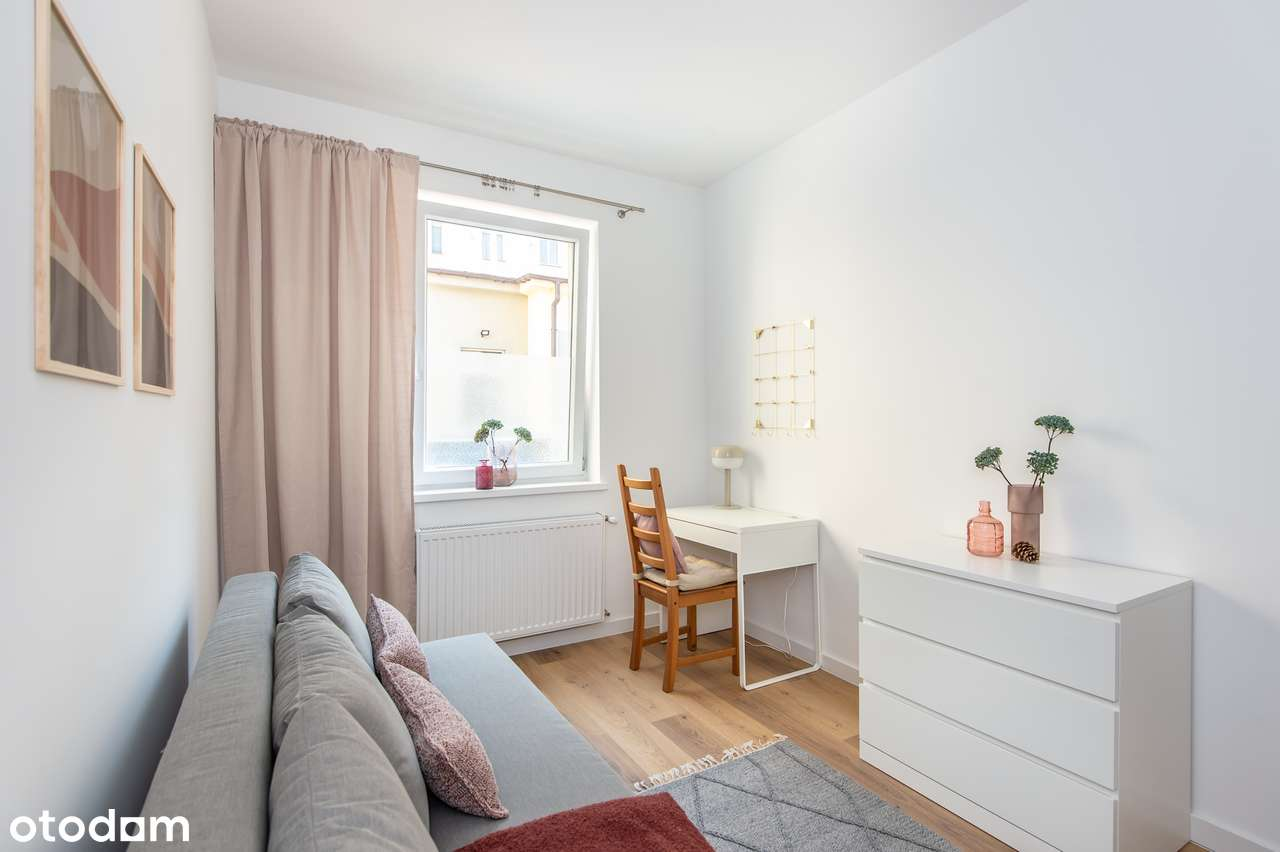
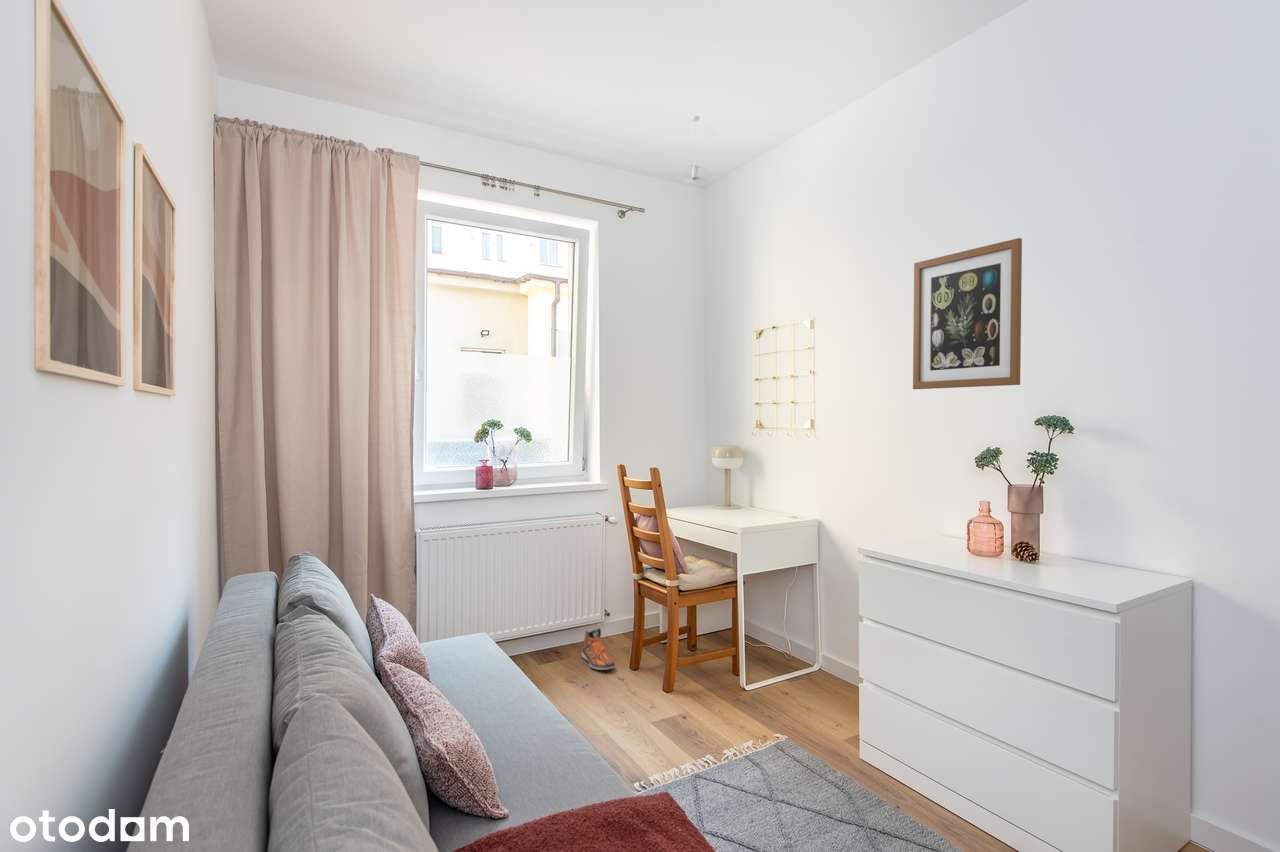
+ wall art [912,237,1023,390]
+ sneaker [581,627,616,671]
+ pendant light [679,115,712,184]
